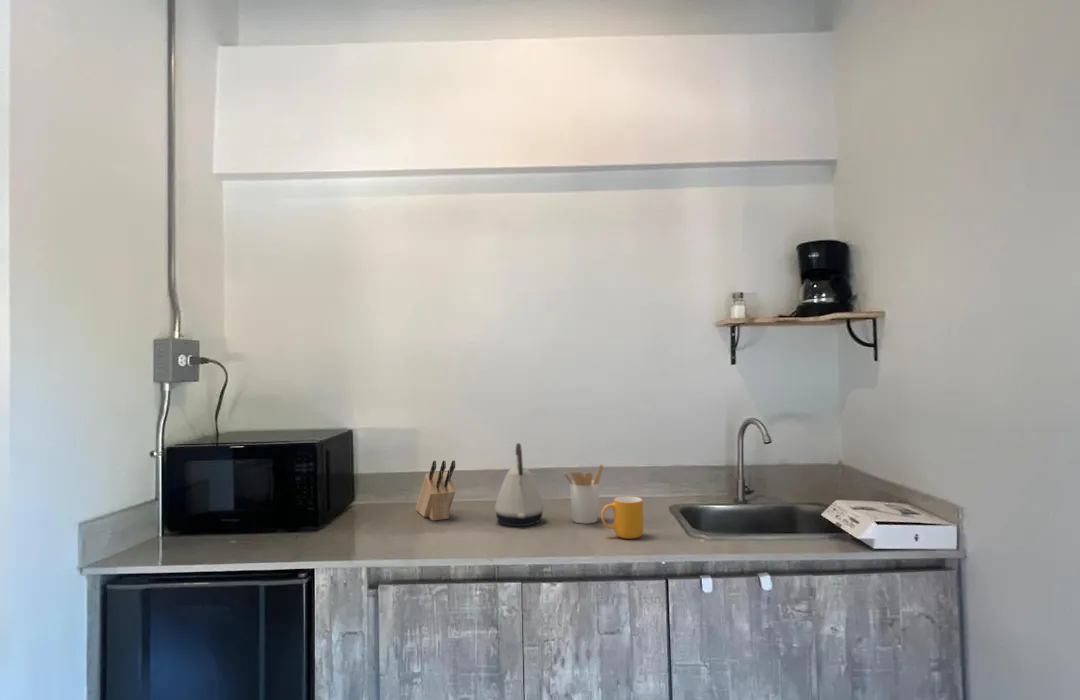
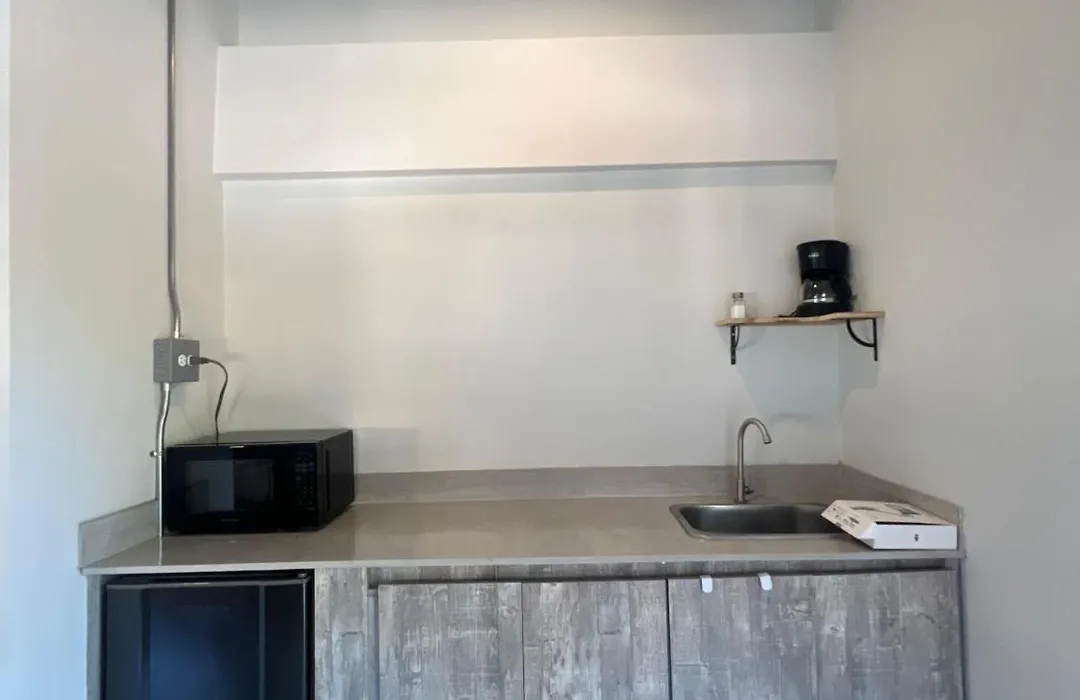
- utensil holder [562,464,604,525]
- mug [600,495,644,540]
- kettle [494,442,545,527]
- knife block [415,459,456,522]
